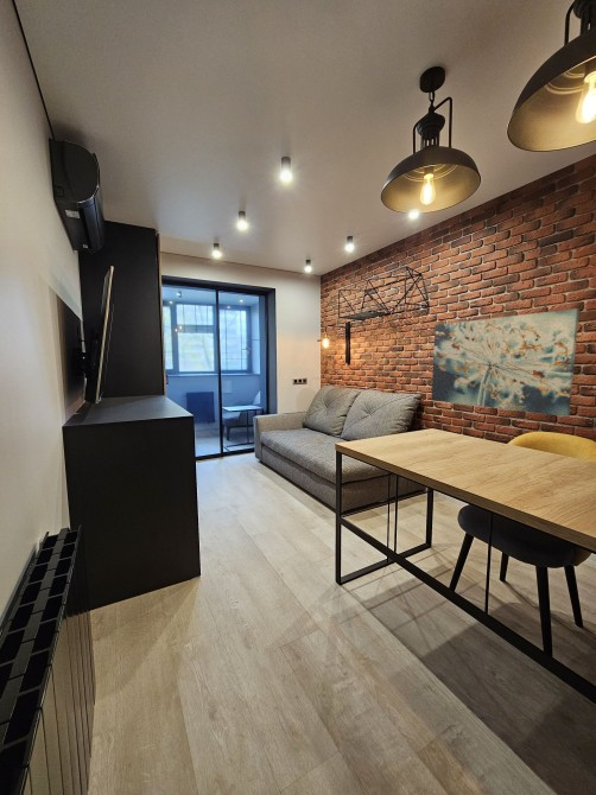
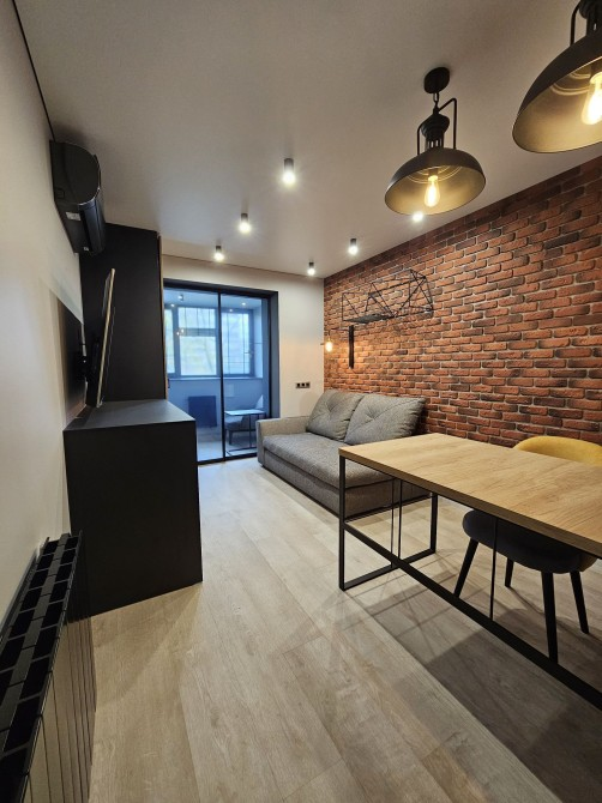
- wall art [431,307,581,418]
